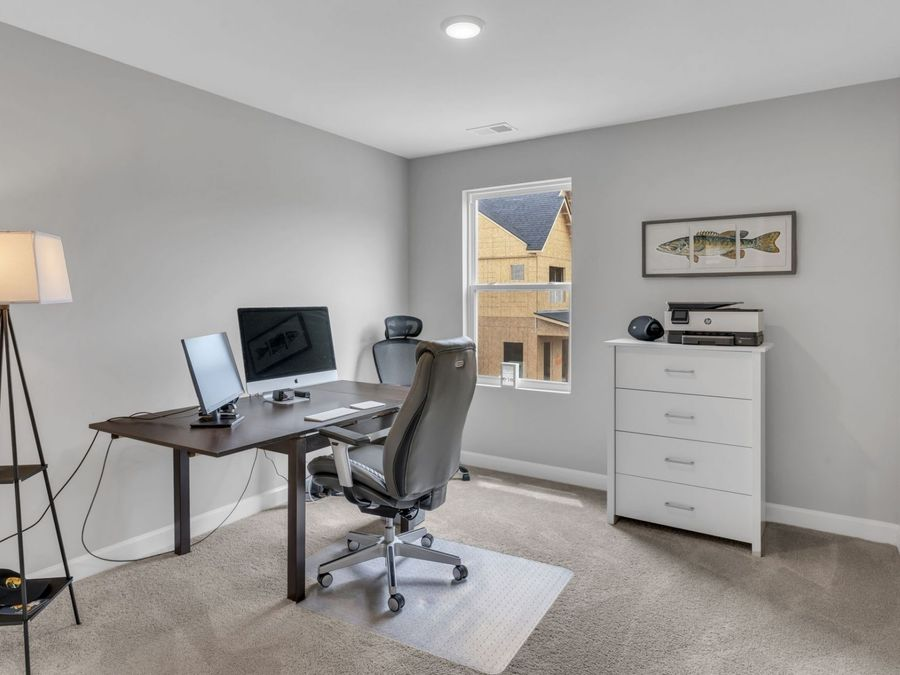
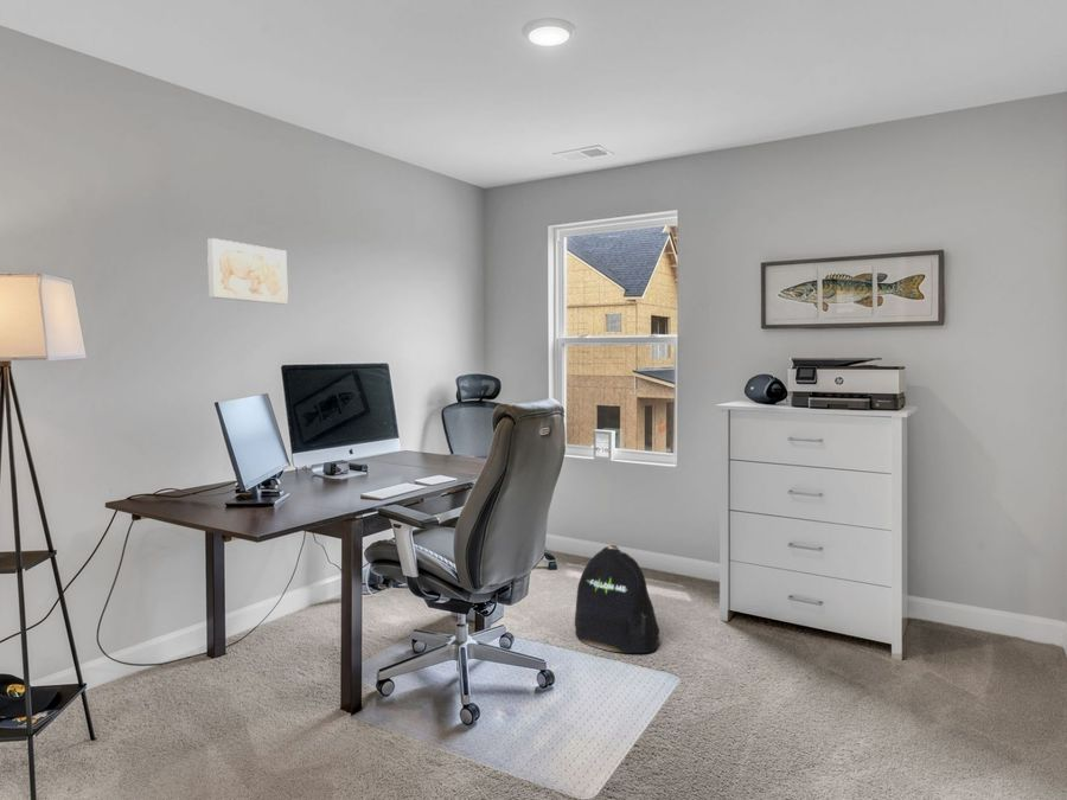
+ wall art [206,237,289,306]
+ backpack [574,544,660,654]
